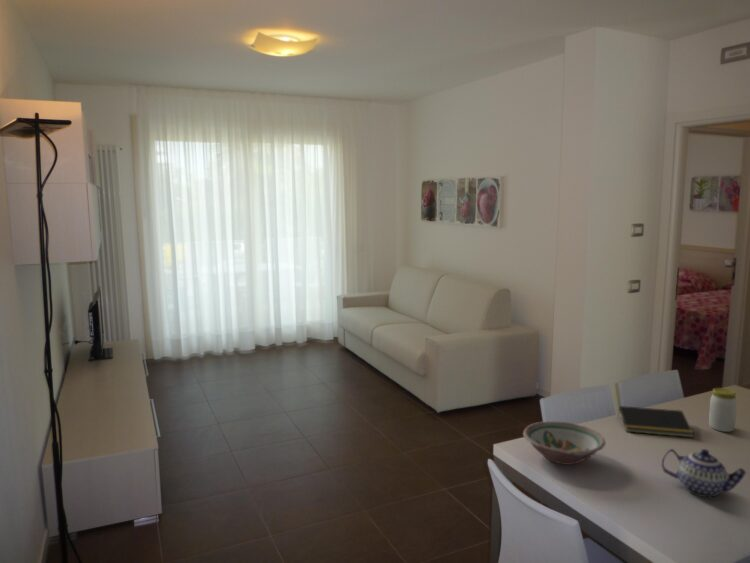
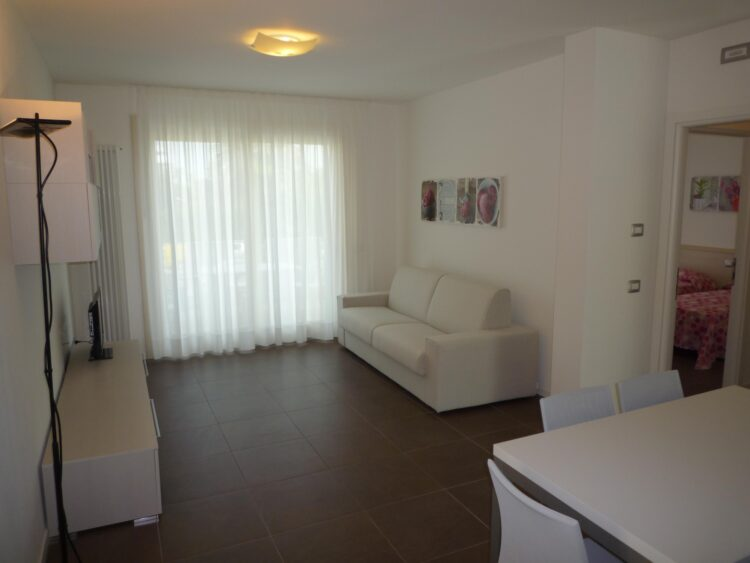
- teapot [661,448,747,498]
- jar [708,387,738,433]
- notepad [616,405,695,438]
- bowl [522,420,606,466]
